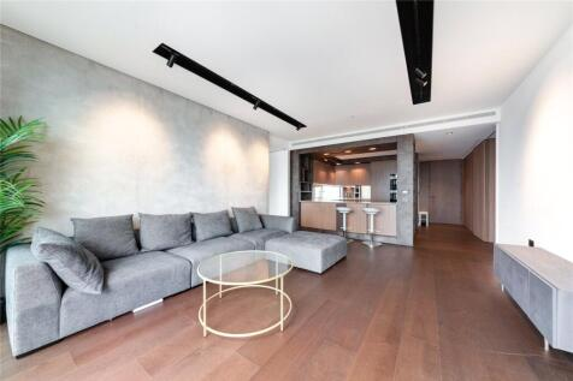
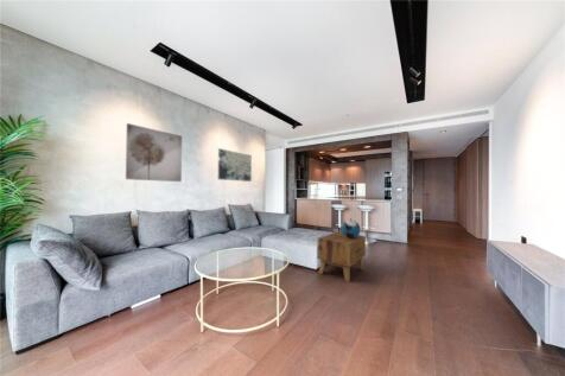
+ side table [316,231,367,283]
+ wall art [125,122,183,183]
+ wall art [217,147,253,183]
+ decorative globe [341,217,362,238]
